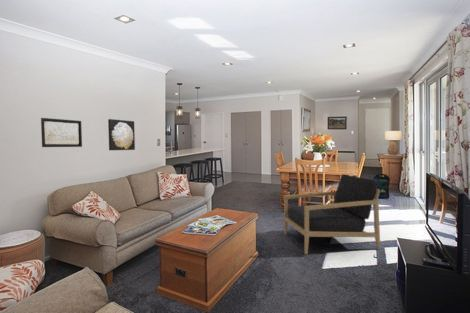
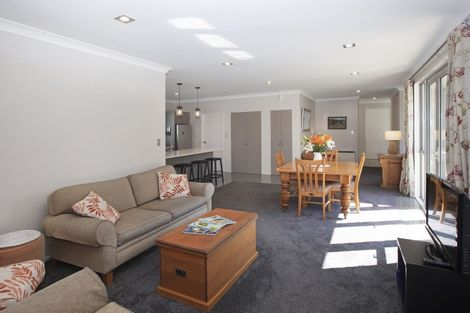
- armchair [283,173,381,255]
- wall art [107,118,136,151]
- pouch [372,173,391,199]
- wall art [40,117,83,148]
